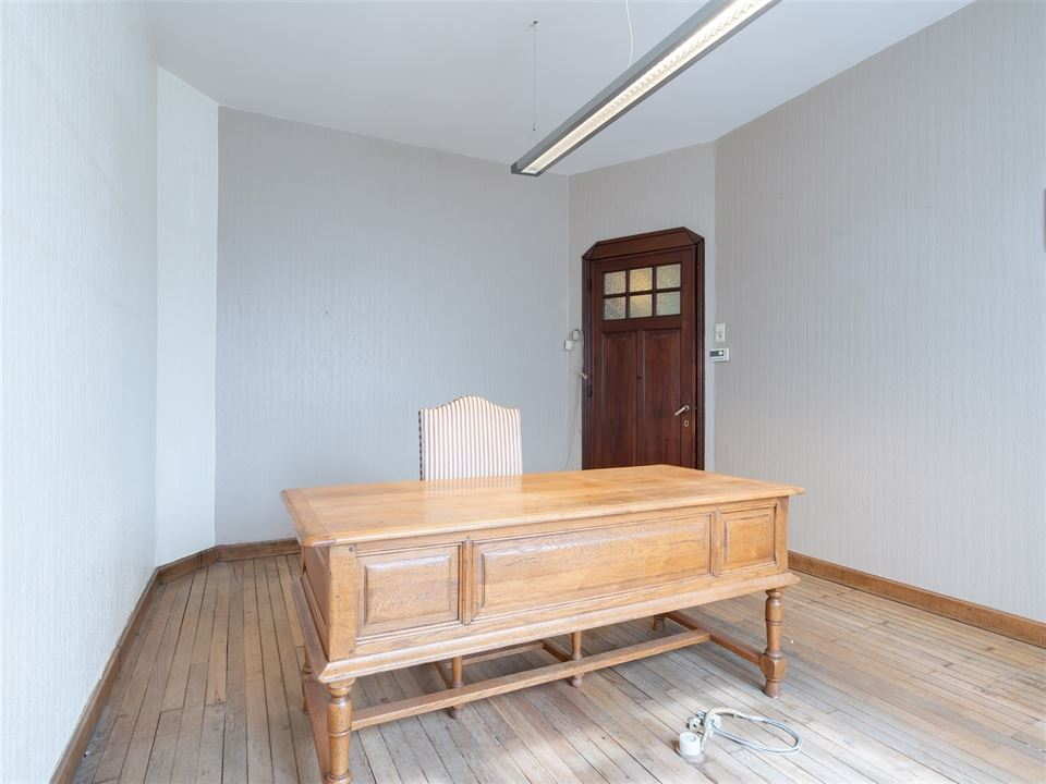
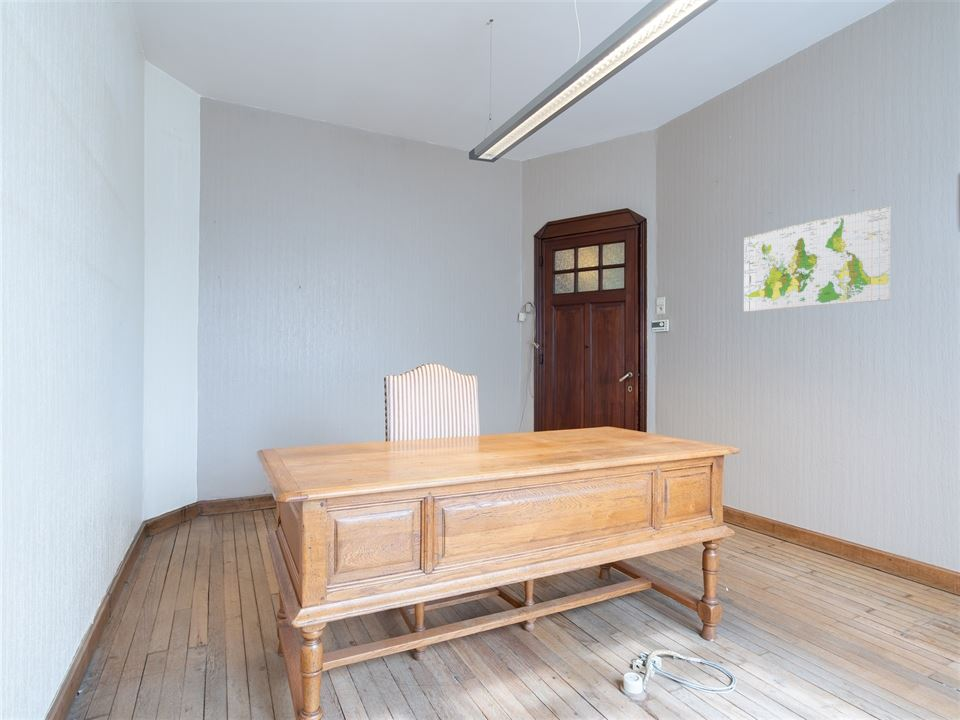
+ map [743,204,892,313]
